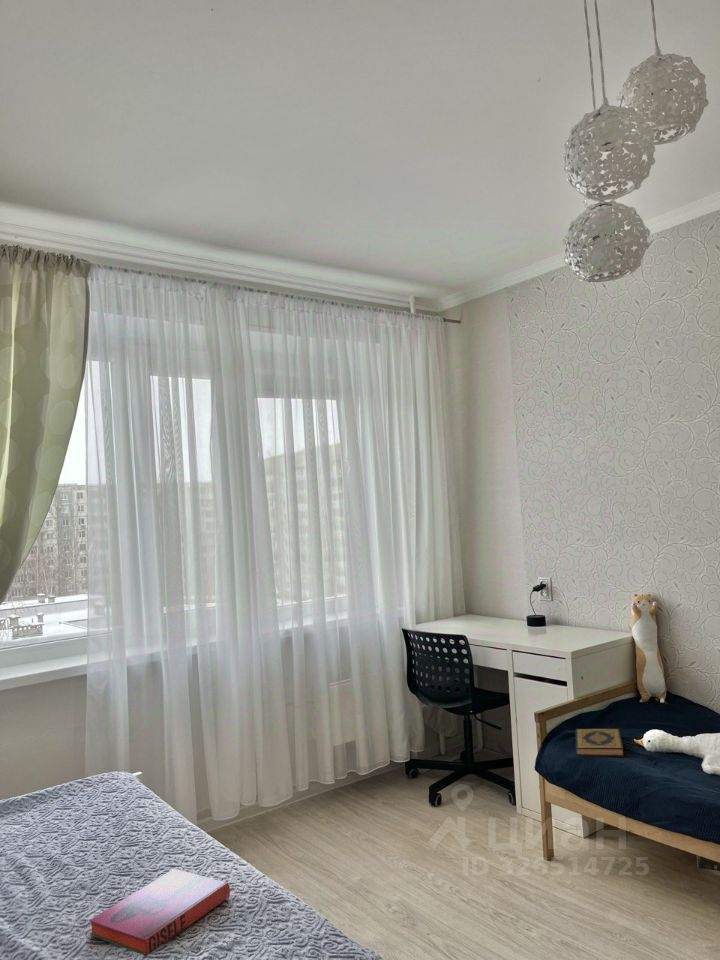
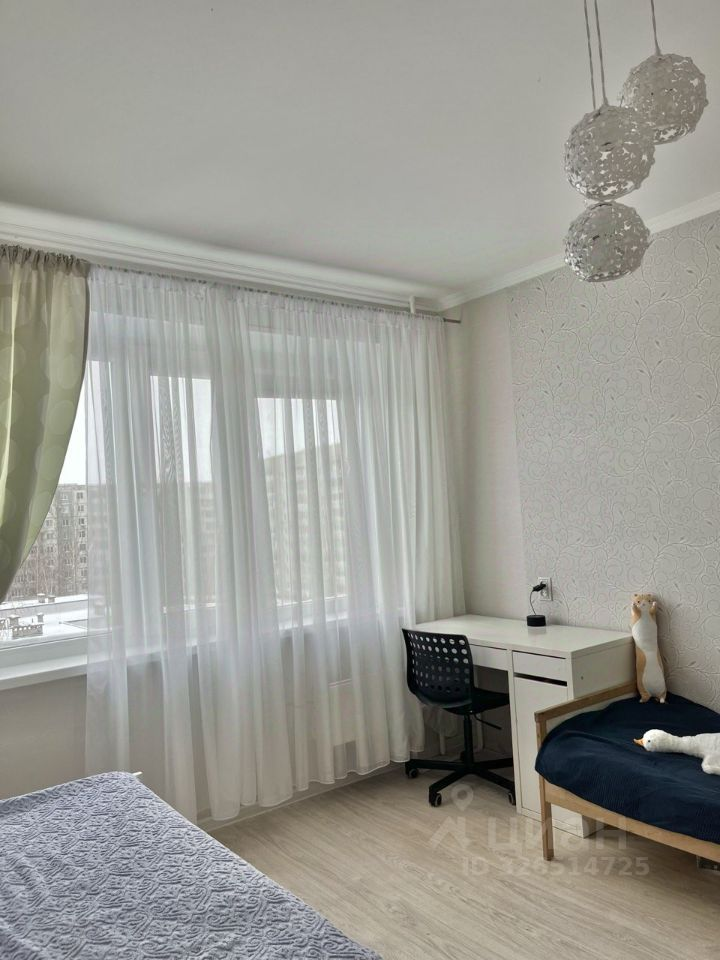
- hardback book [575,728,625,758]
- hardback book [88,868,231,957]
